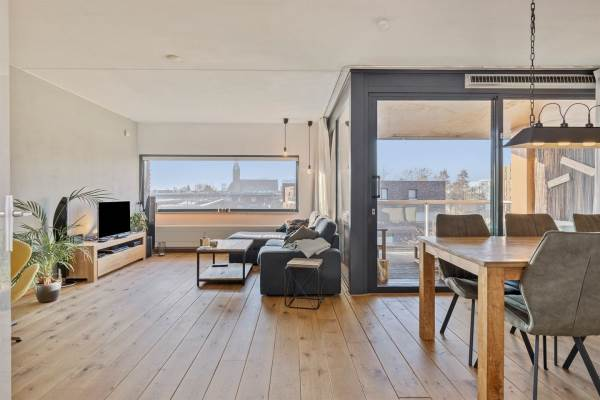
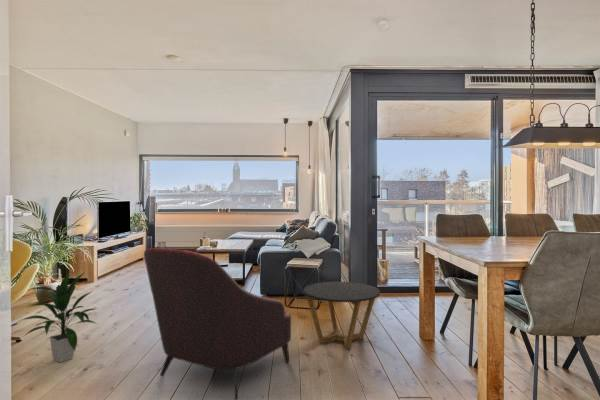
+ indoor plant [15,271,98,364]
+ armchair [143,247,292,400]
+ side table [303,281,381,351]
